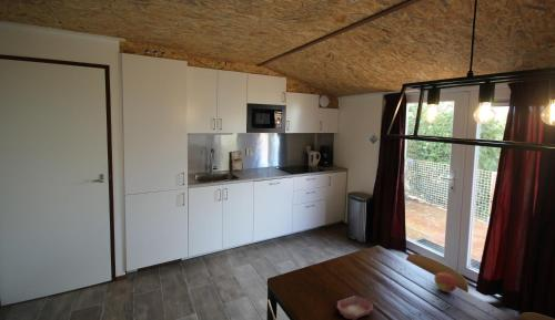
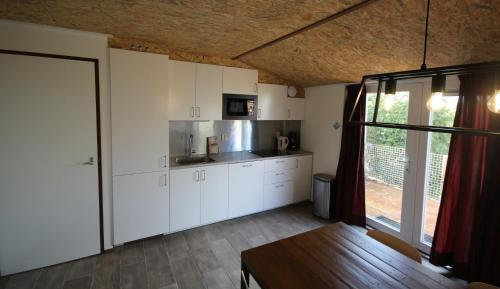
- bowl [336,296,374,320]
- fruit [433,271,458,293]
